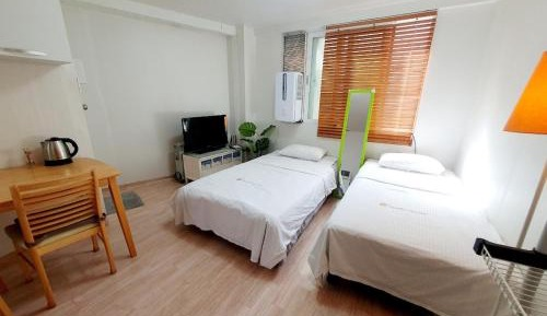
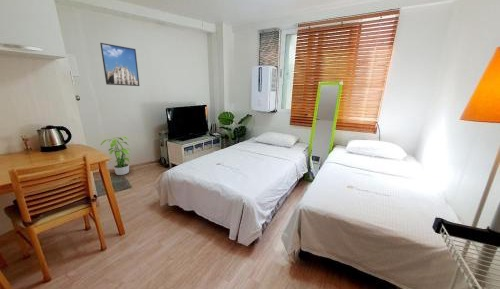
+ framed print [99,42,140,87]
+ potted plant [99,135,132,176]
